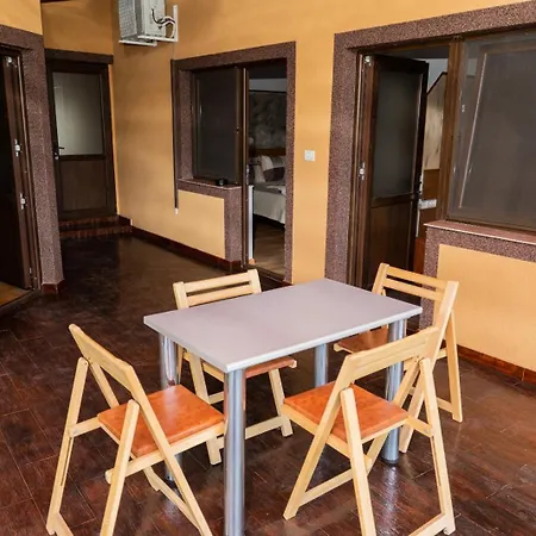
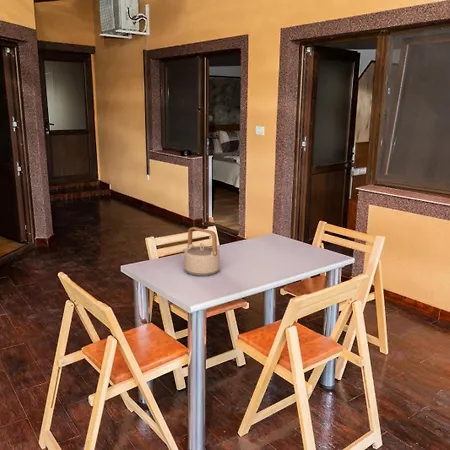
+ teapot [182,226,221,277]
